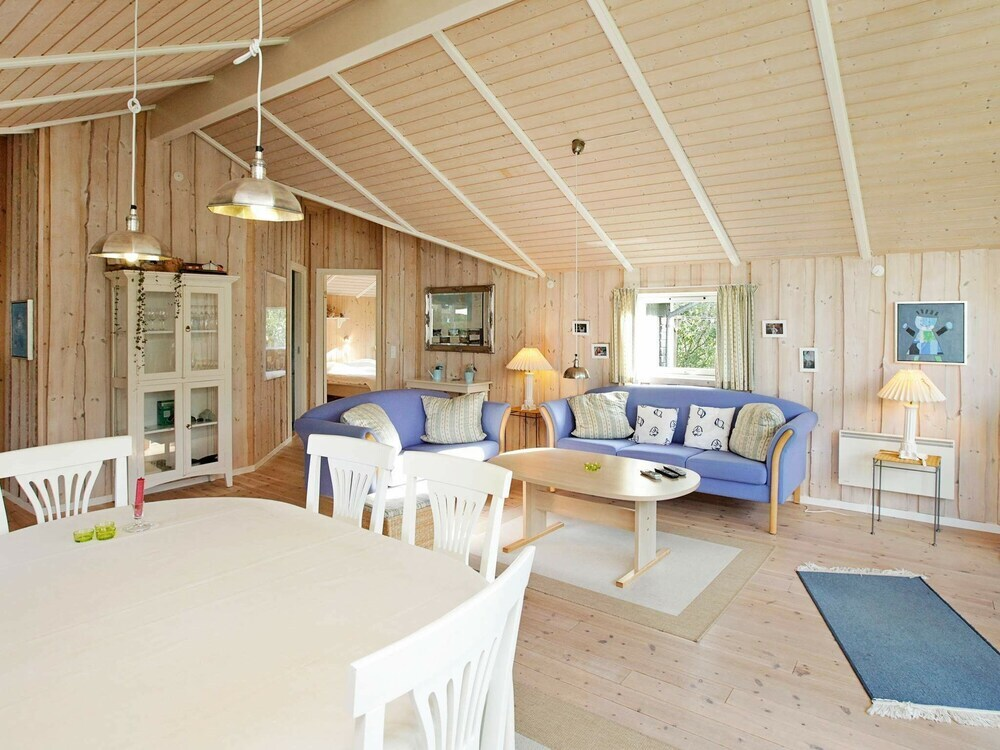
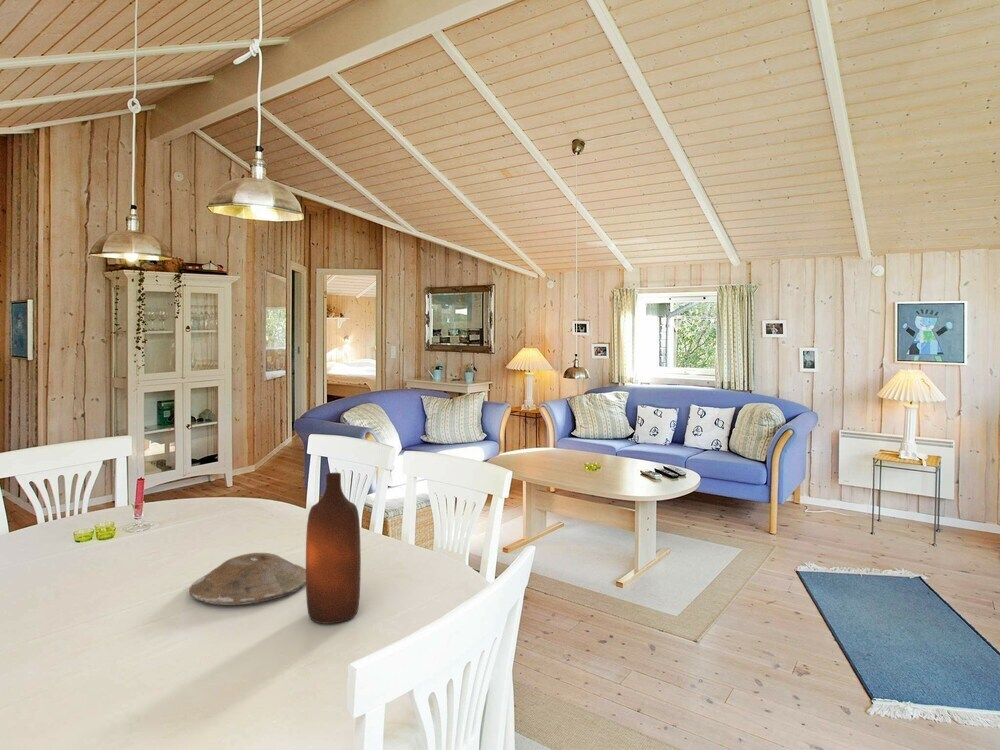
+ bottle [305,472,362,625]
+ plate [188,552,306,606]
